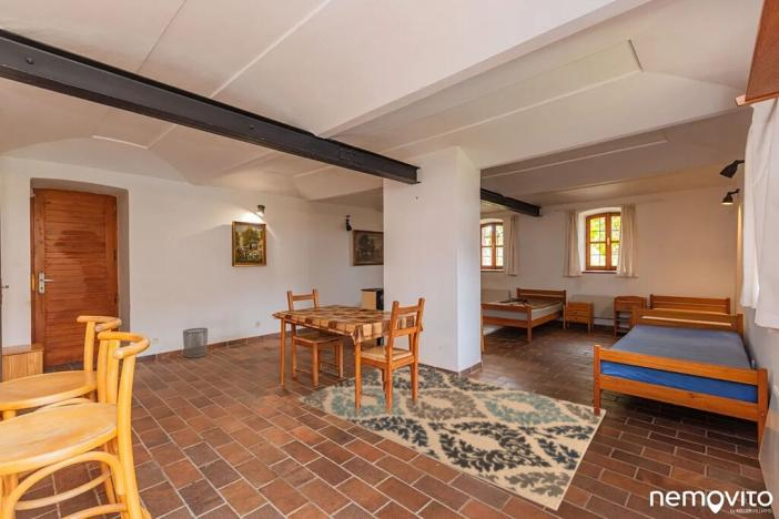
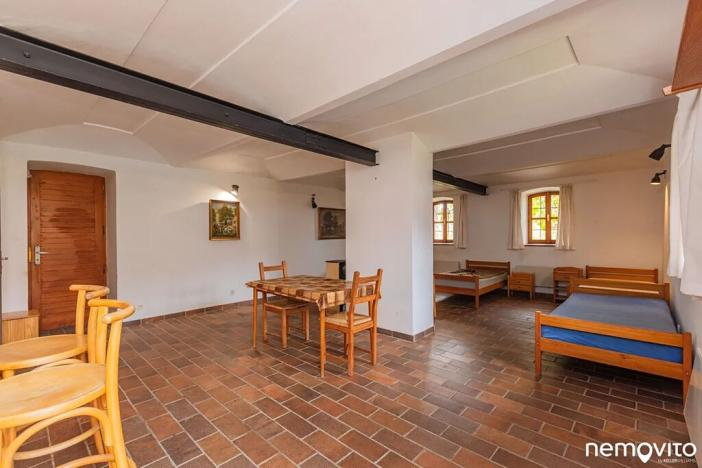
- rug [295,365,607,512]
- waste bin [182,327,209,359]
